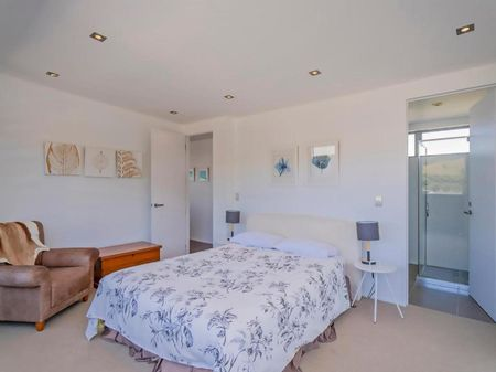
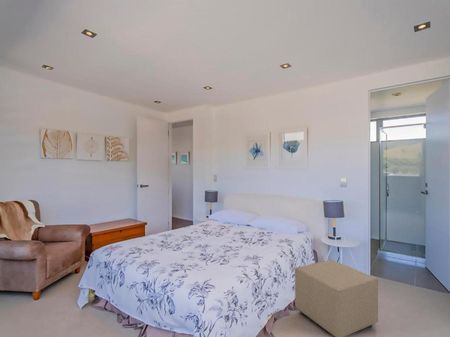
+ ottoman [294,259,379,337]
